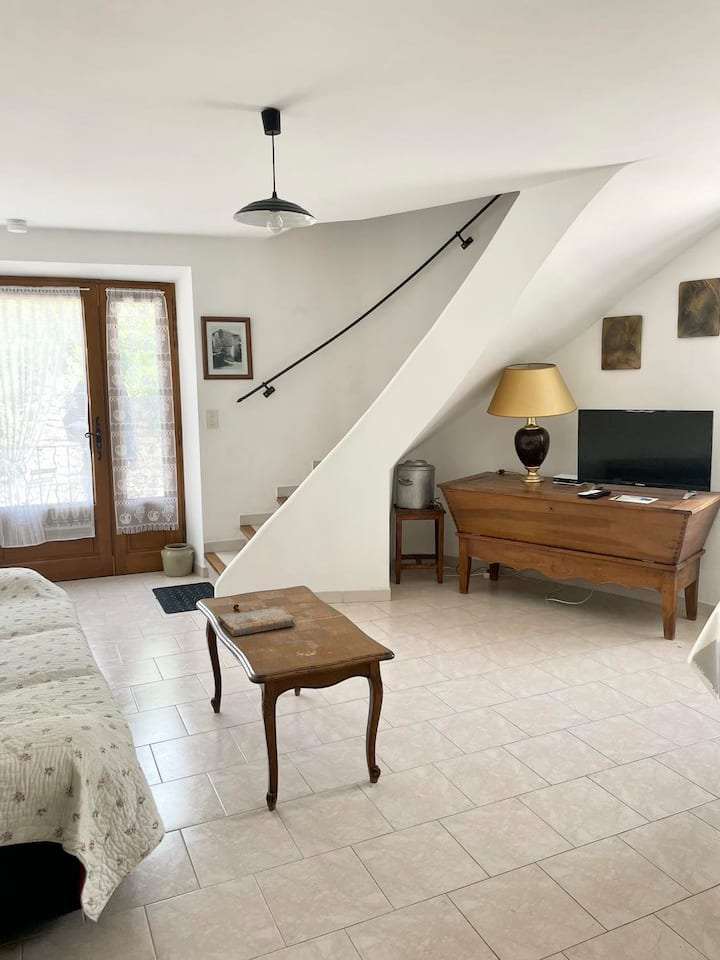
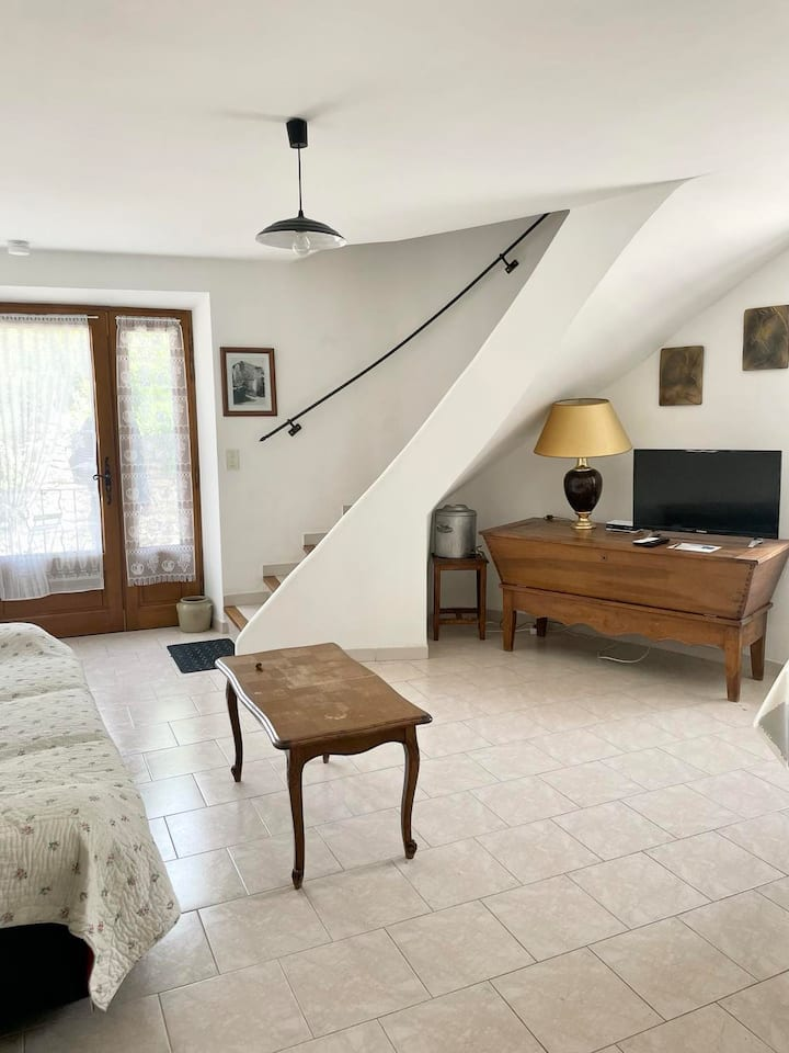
- book [217,606,296,637]
